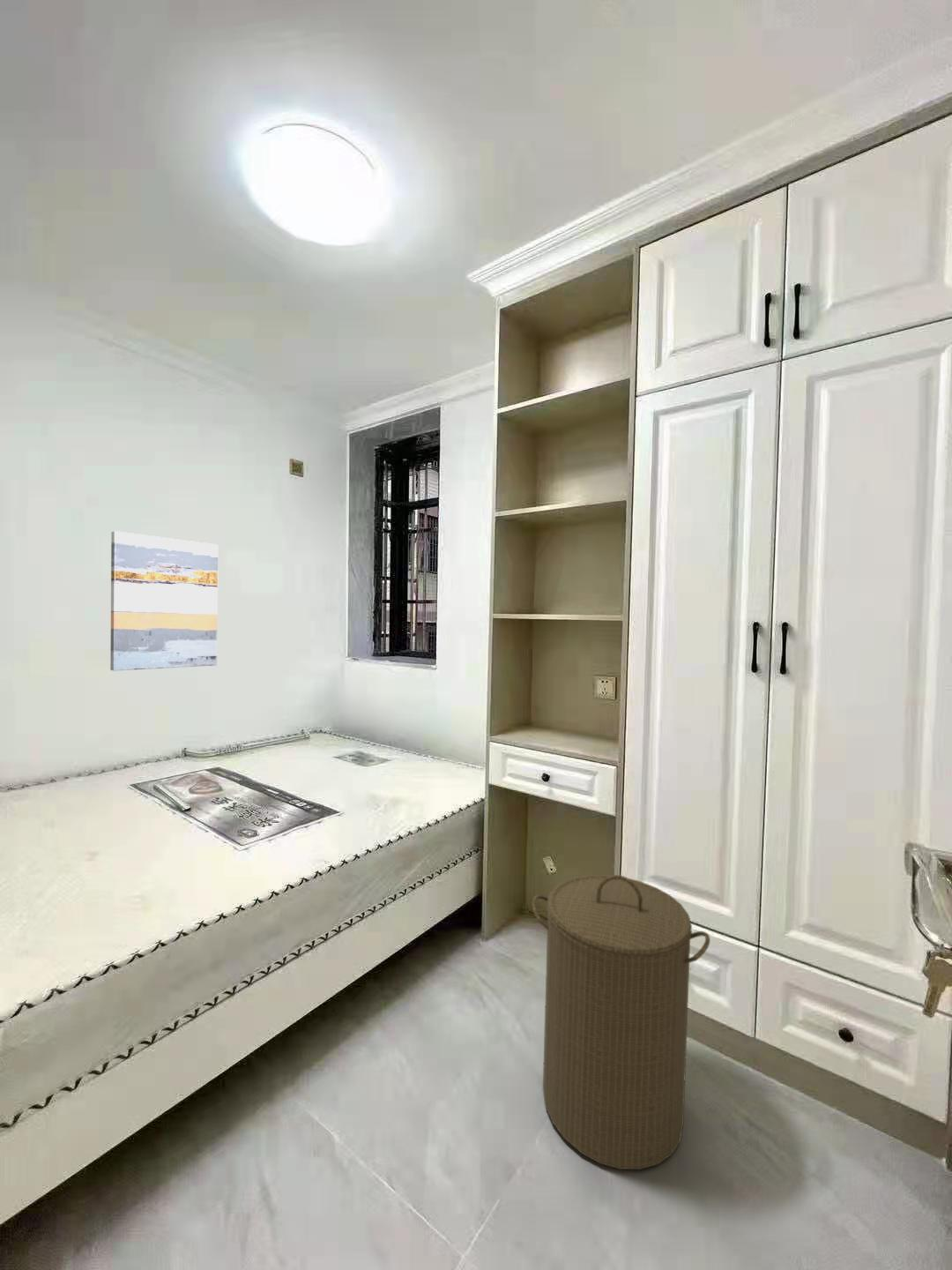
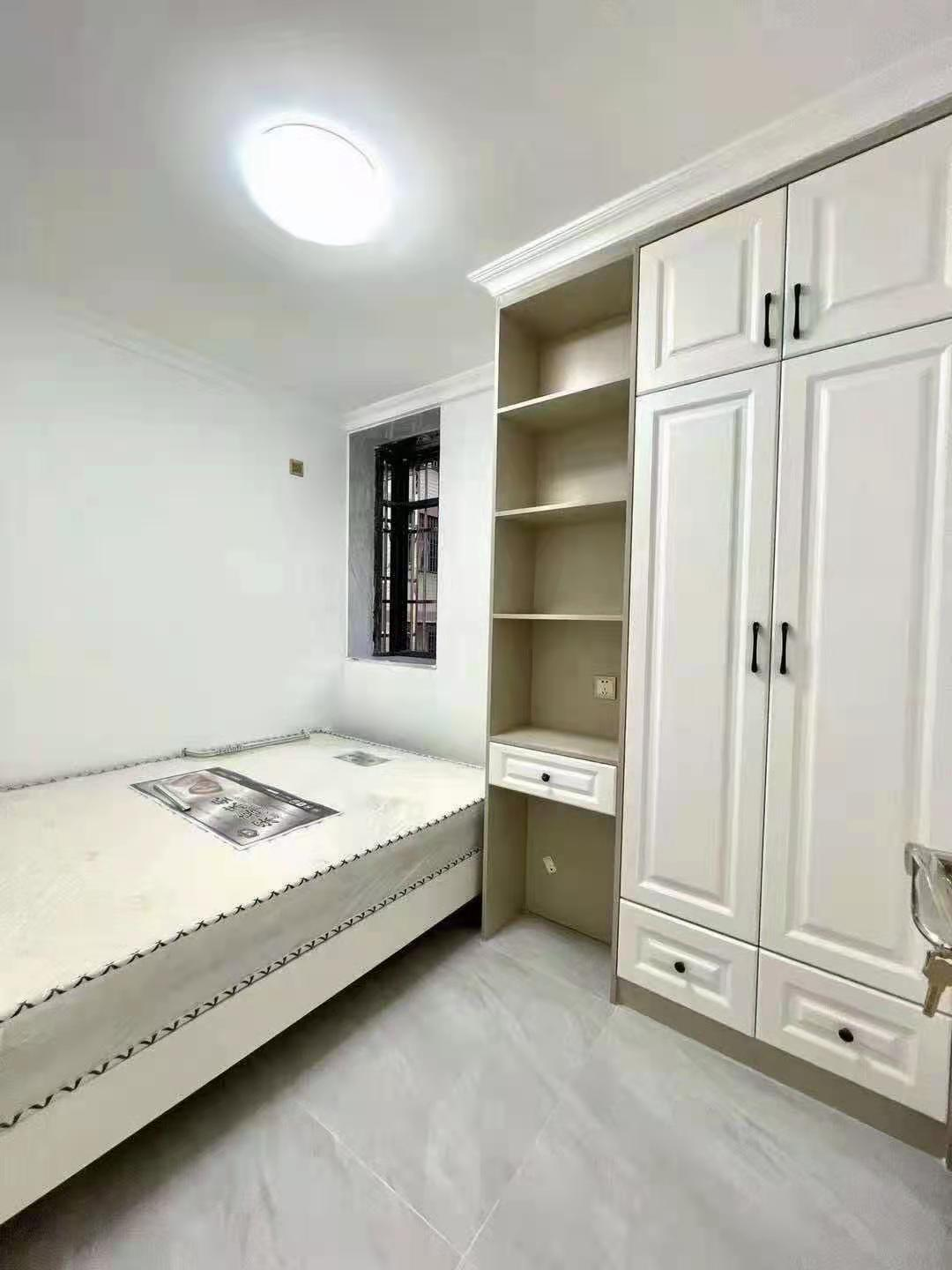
- wall art [109,530,219,672]
- laundry hamper [532,874,711,1170]
